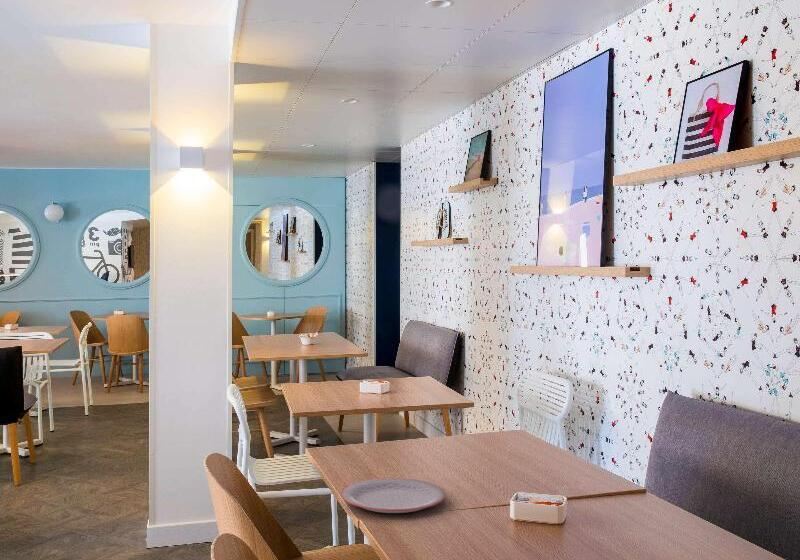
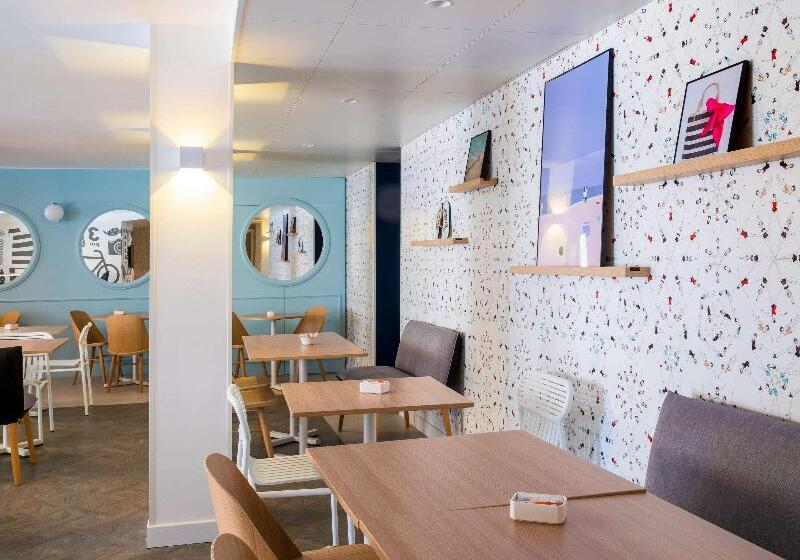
- plate [340,477,447,514]
